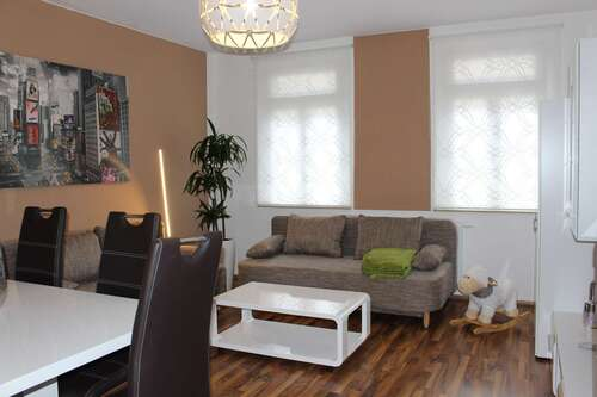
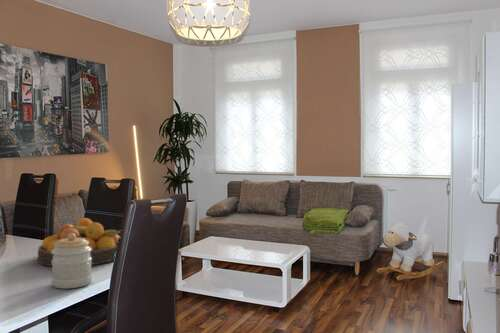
+ jar [51,233,93,289]
+ fruit bowl [37,217,121,267]
